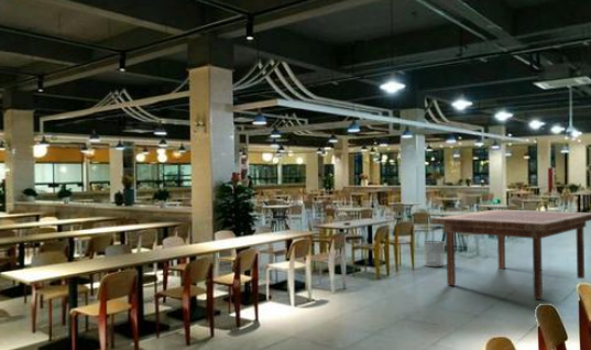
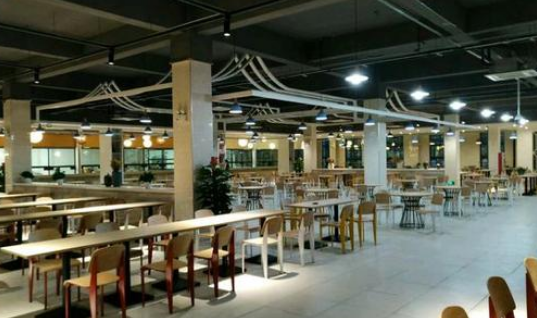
- waste bin [423,240,446,267]
- dining table [430,208,591,300]
